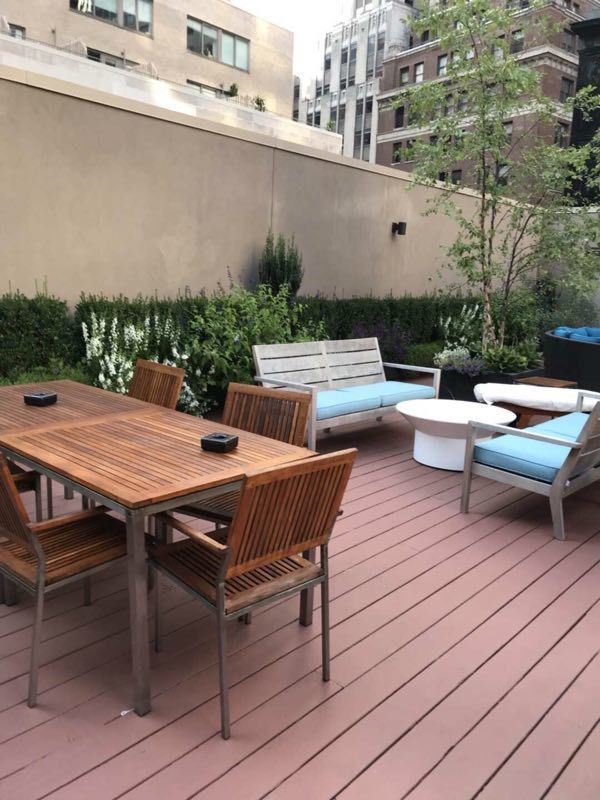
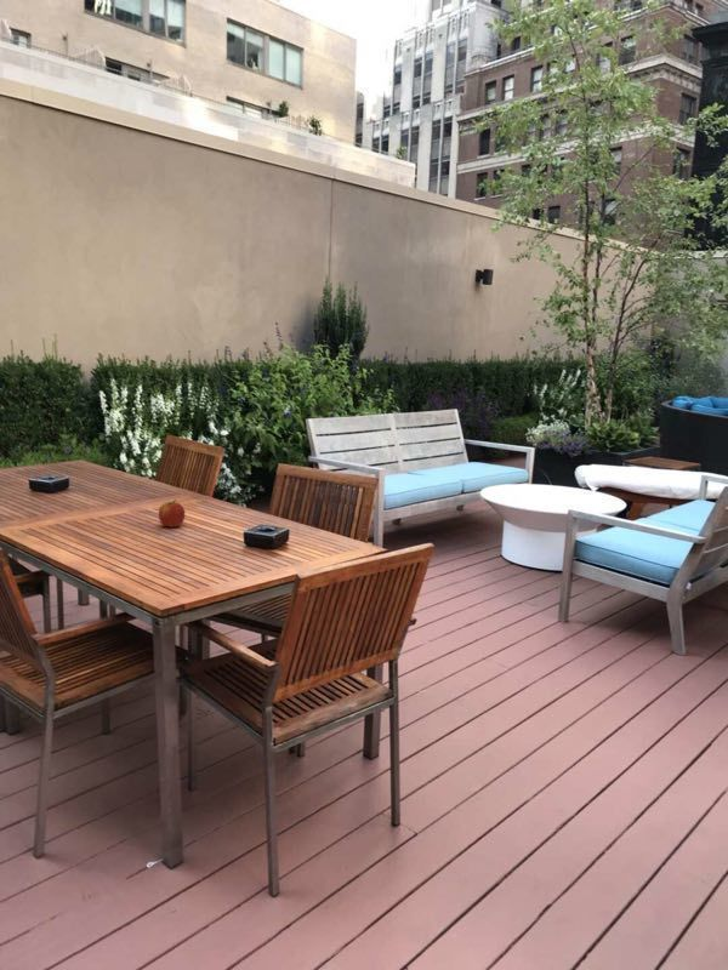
+ apple [158,500,186,529]
